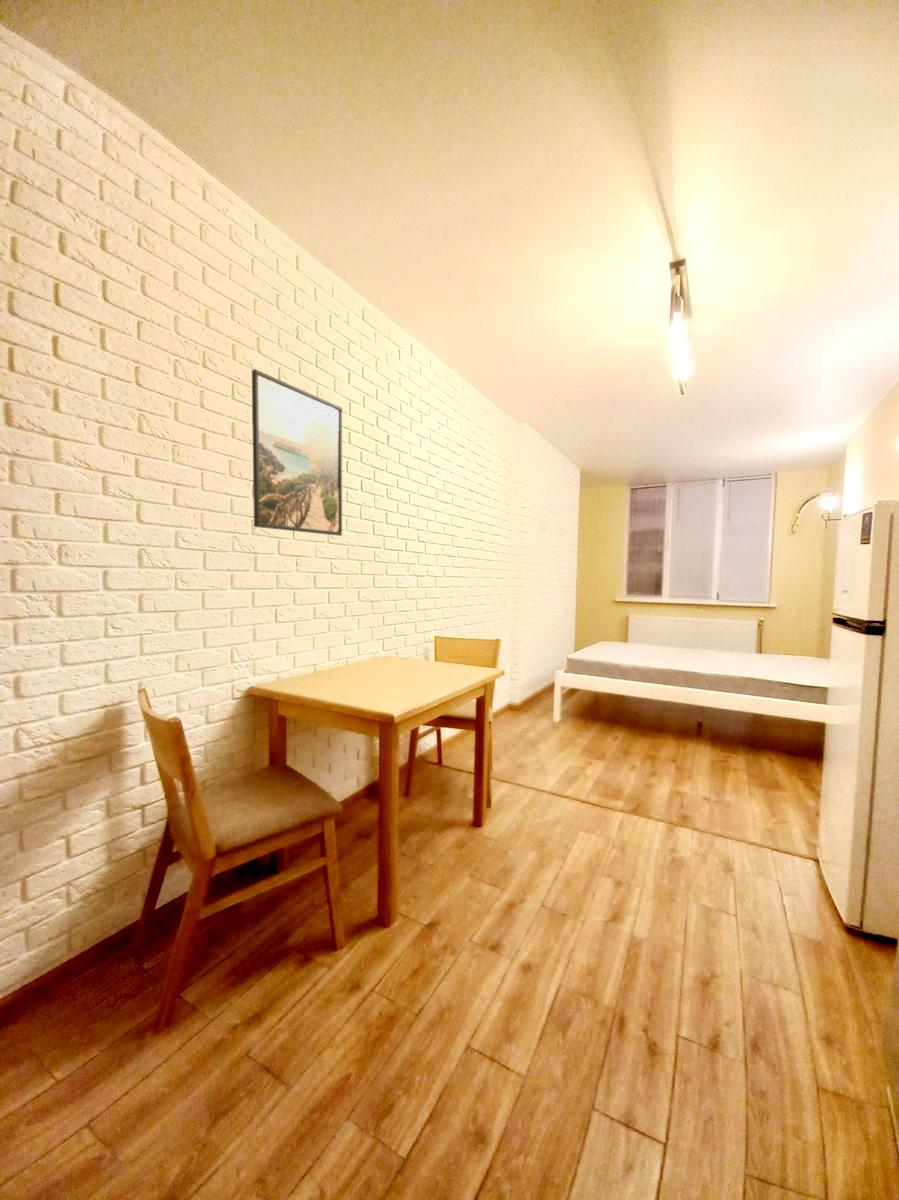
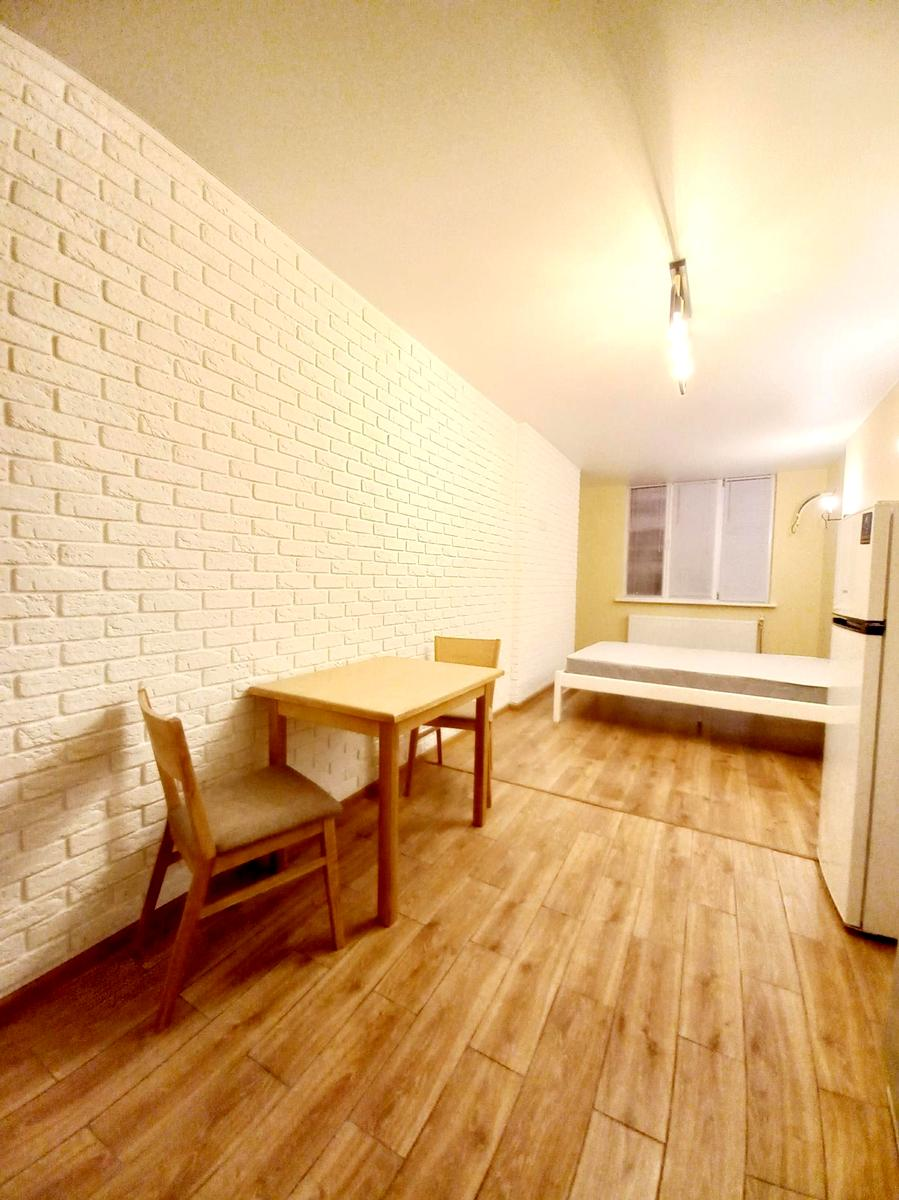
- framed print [251,368,343,537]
